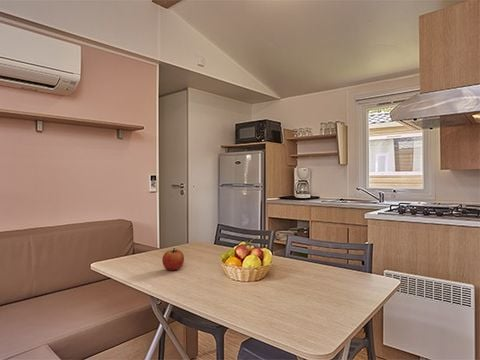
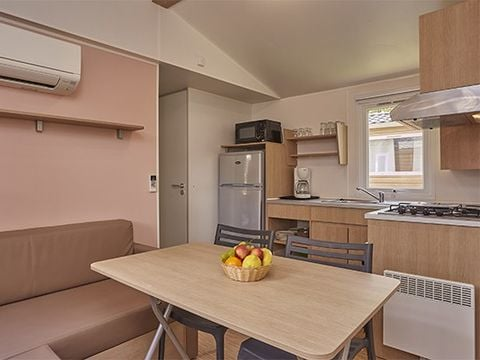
- apple [161,247,185,271]
